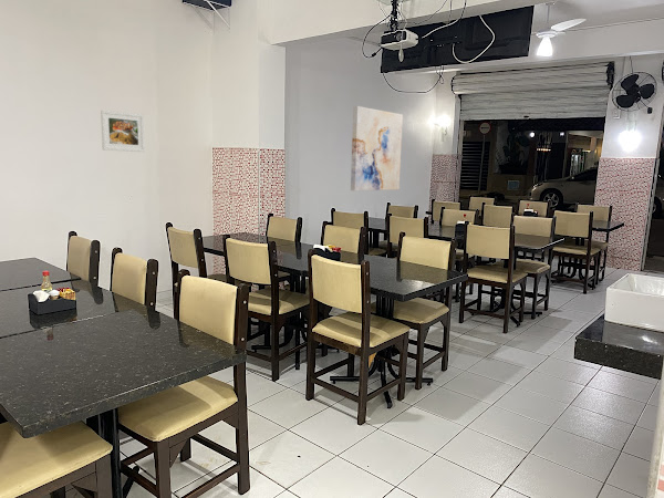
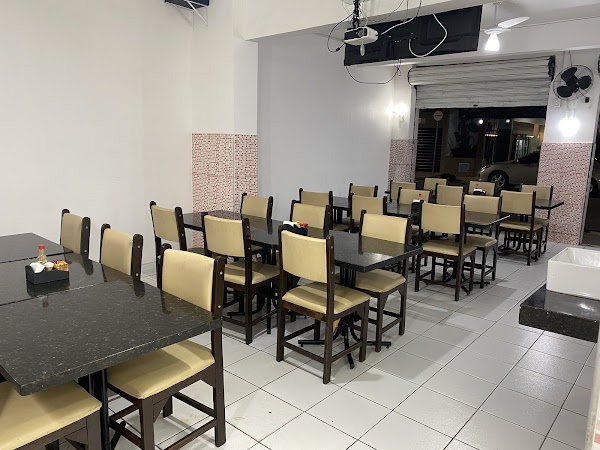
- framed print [100,110,146,153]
- wall art [350,105,404,191]
